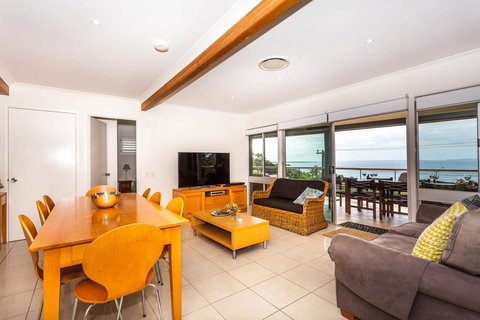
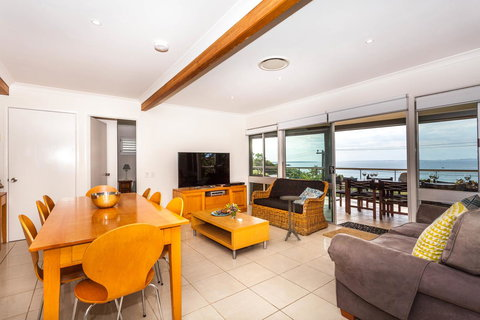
+ side table [279,195,303,242]
